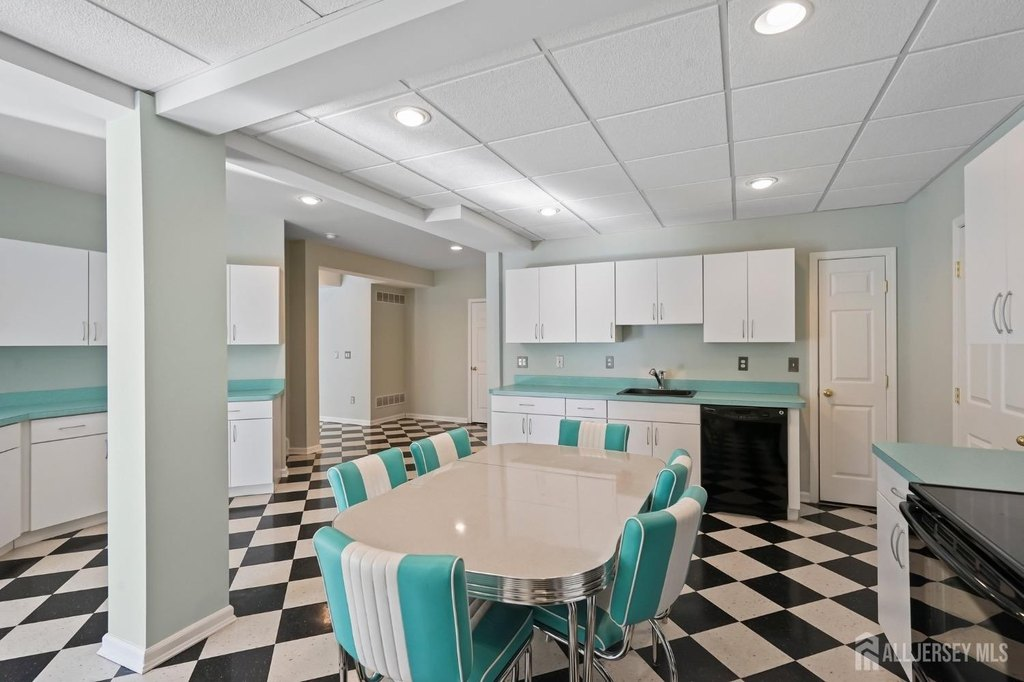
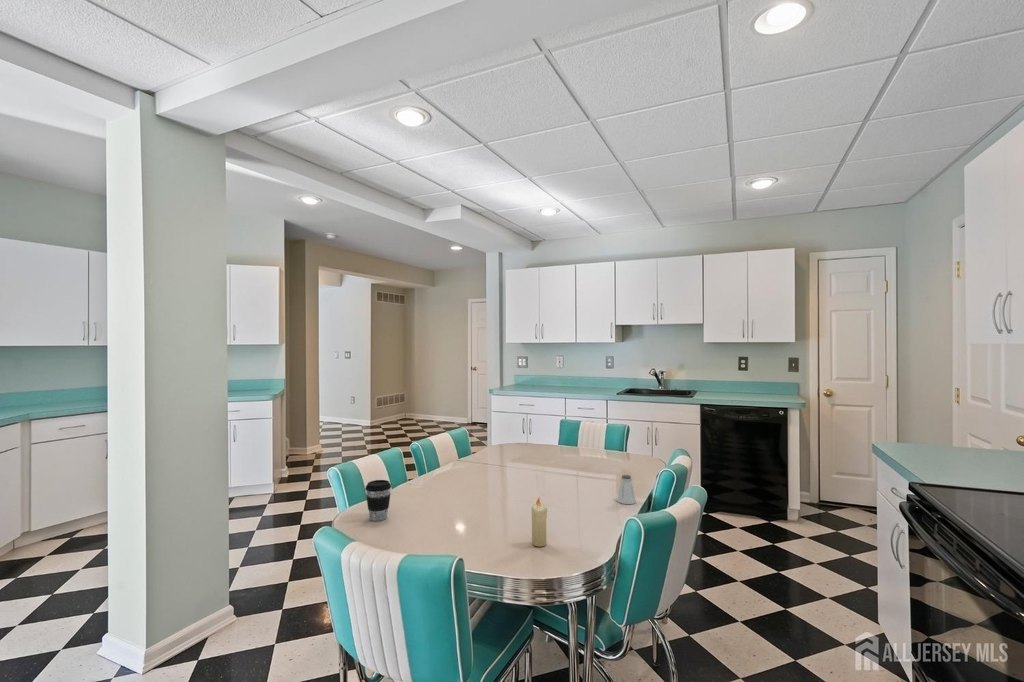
+ coffee cup [364,479,392,522]
+ saltshaker [616,474,637,505]
+ candle [530,497,548,548]
